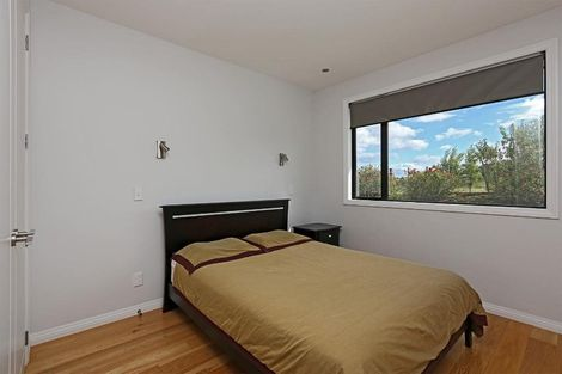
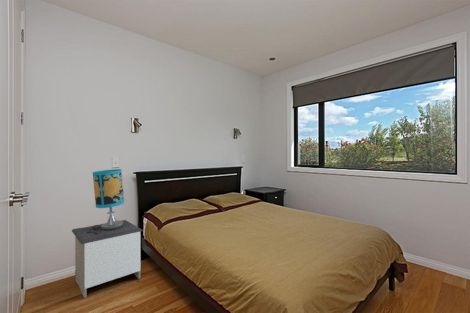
+ table lamp [85,168,125,235]
+ nightstand [71,219,144,299]
